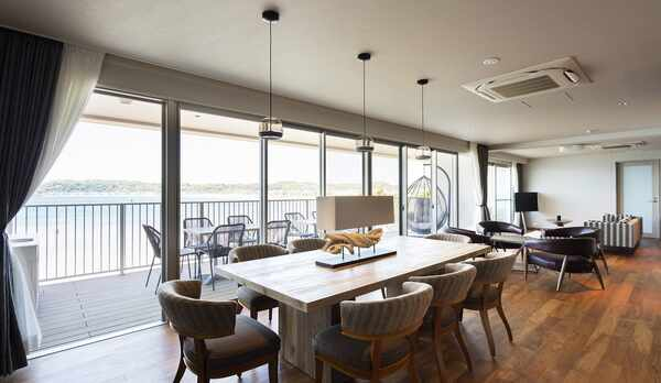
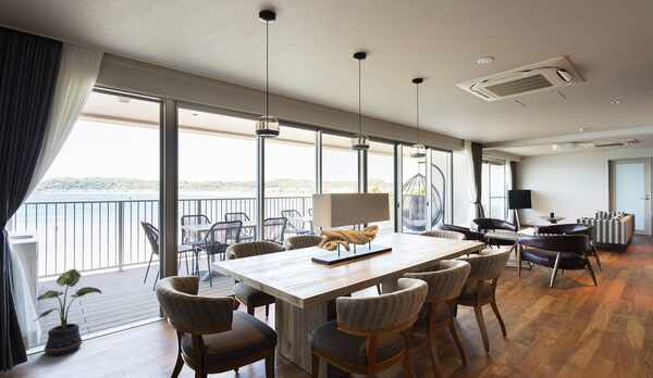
+ potted plant [33,268,102,356]
